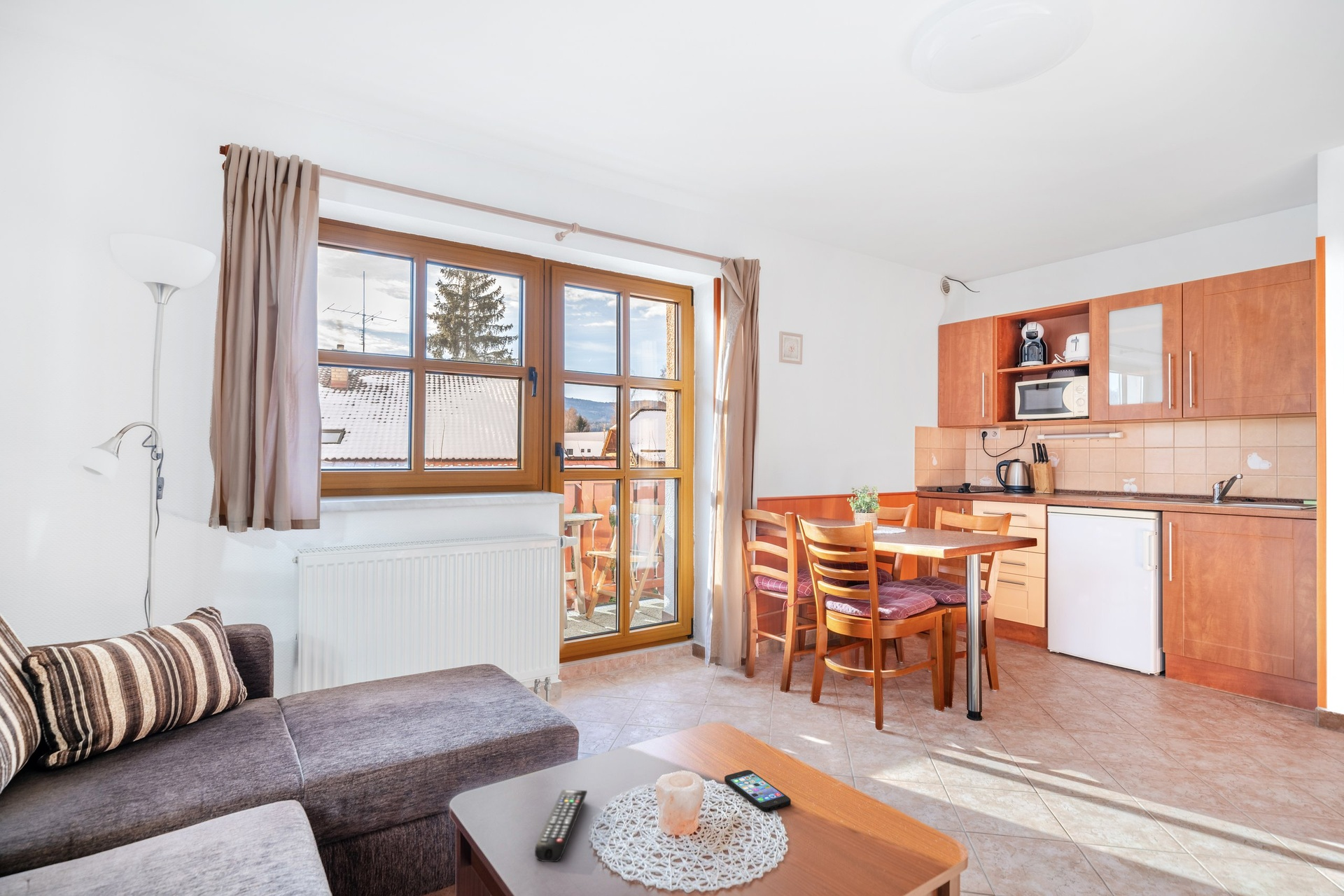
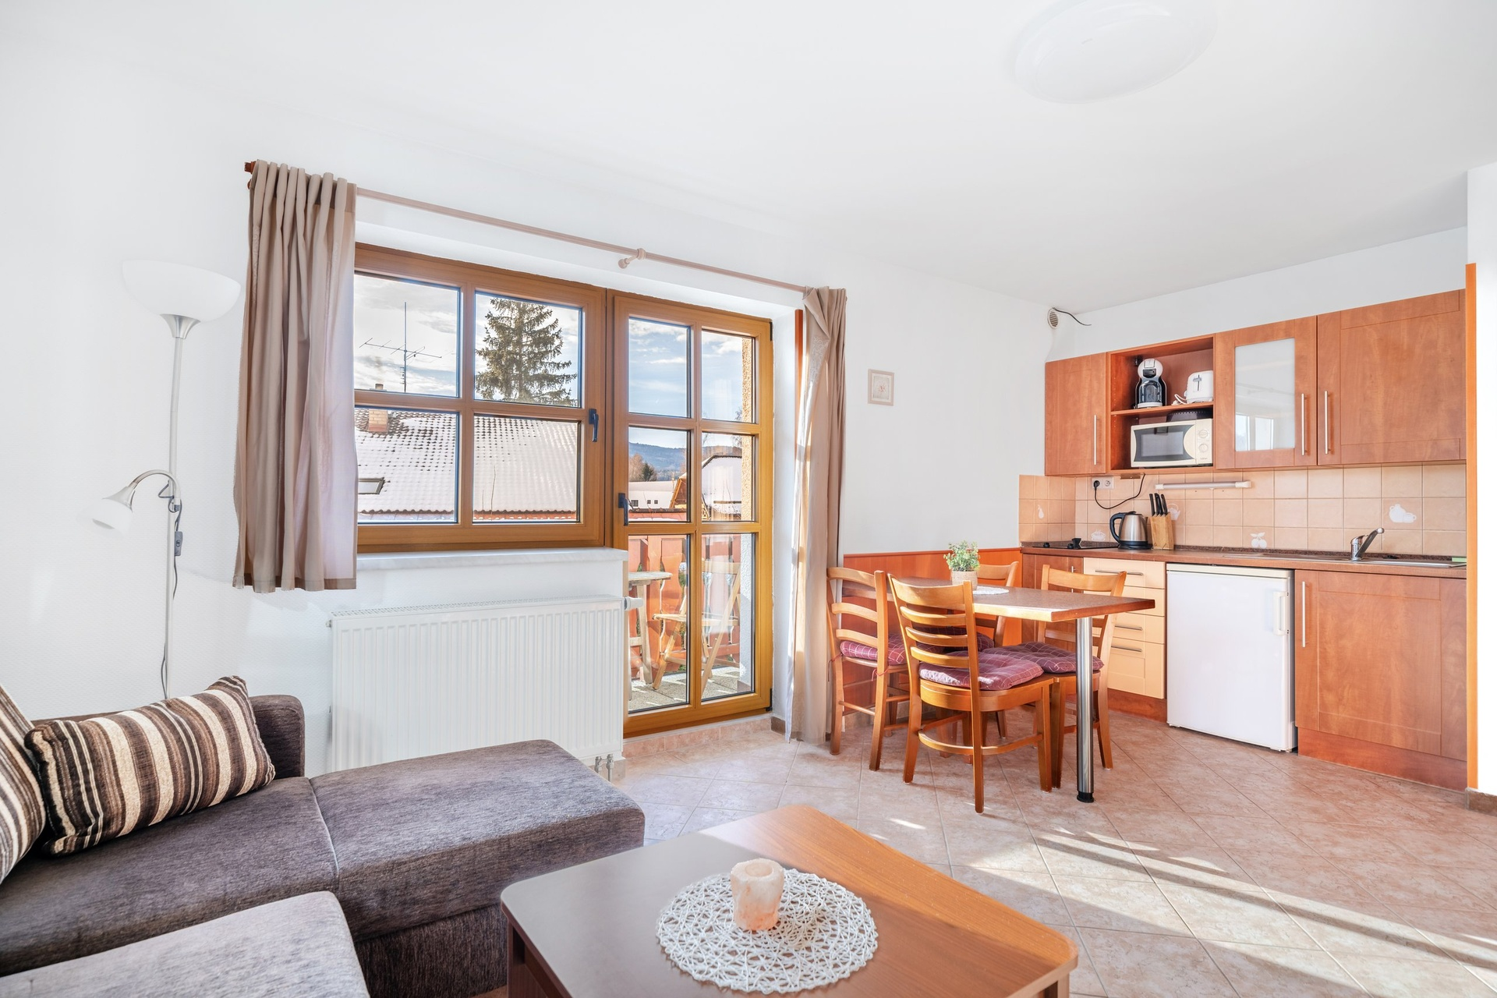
- smartphone [724,769,792,813]
- remote control [534,789,588,862]
